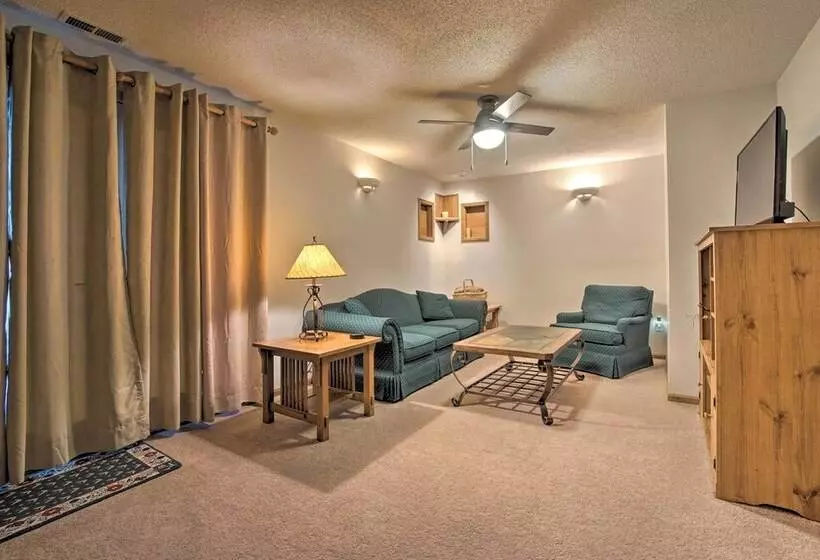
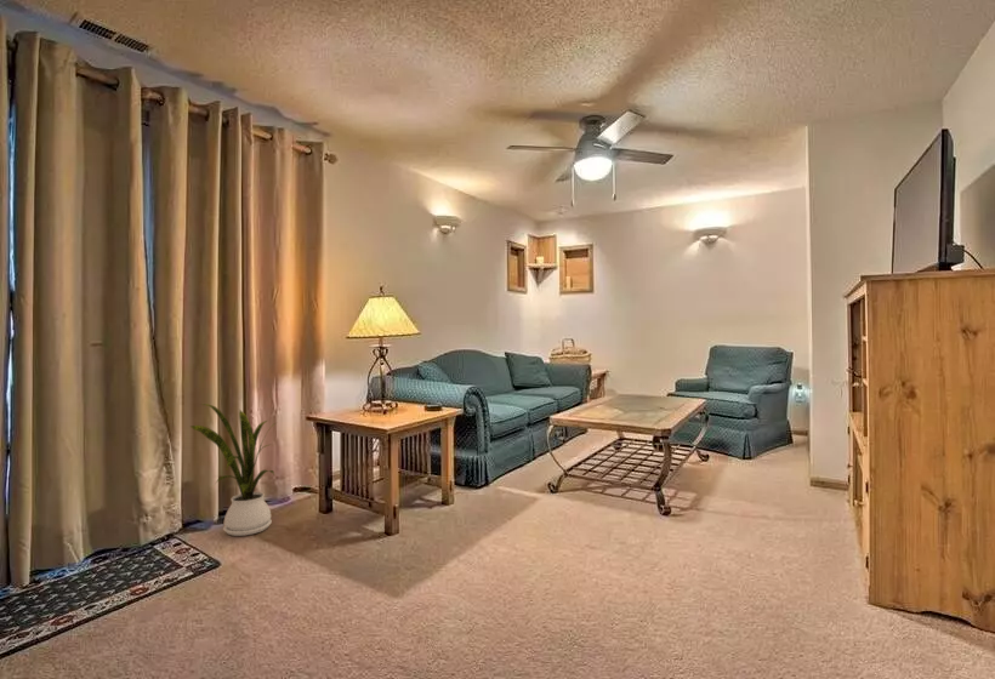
+ house plant [189,403,279,537]
